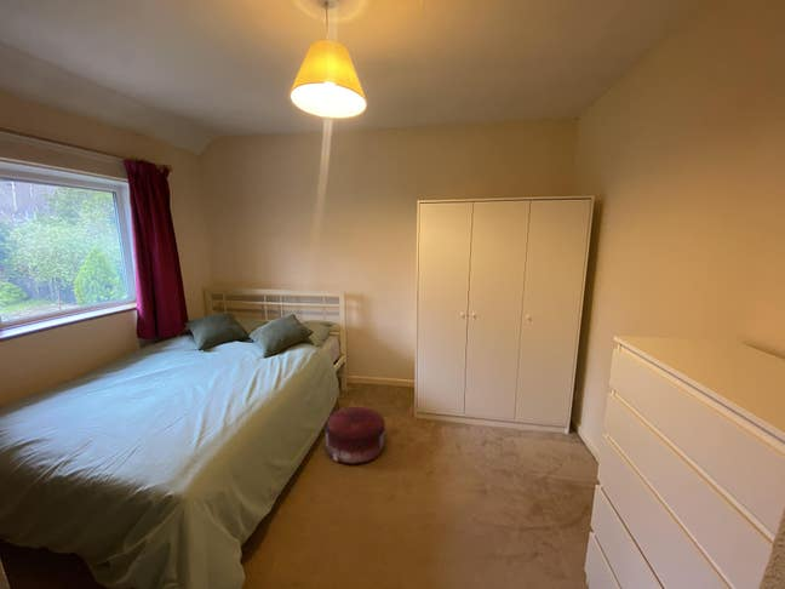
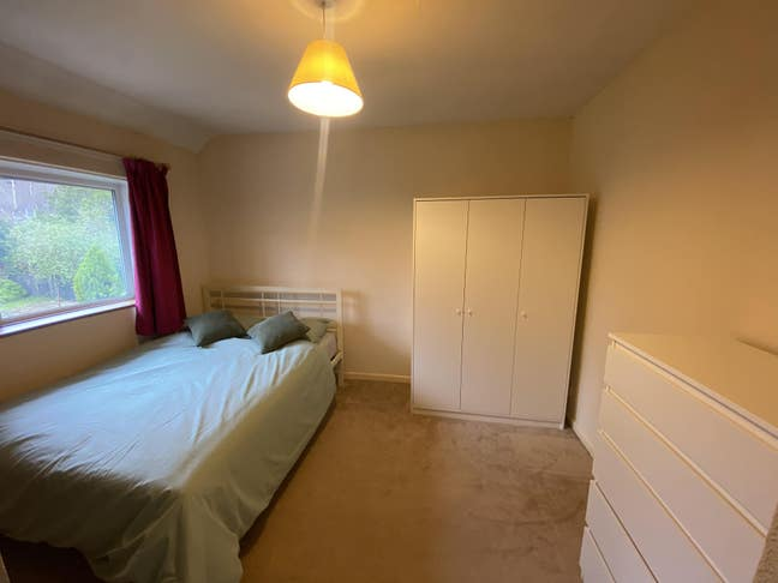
- pouf [325,405,386,465]
